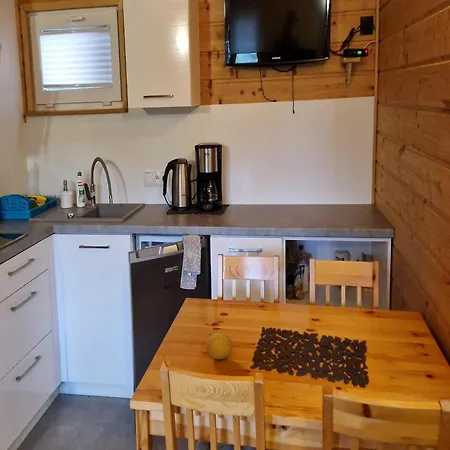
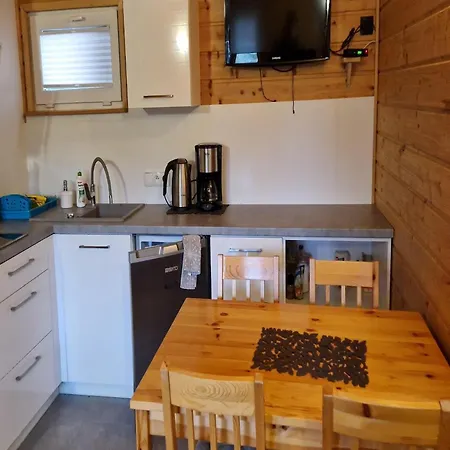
- fruit [205,332,233,360]
